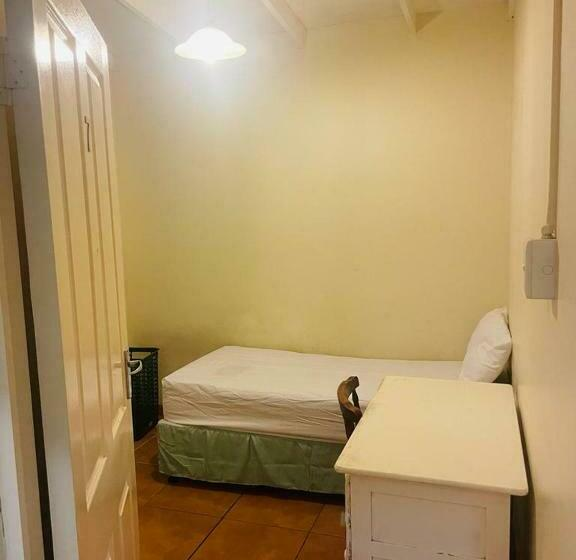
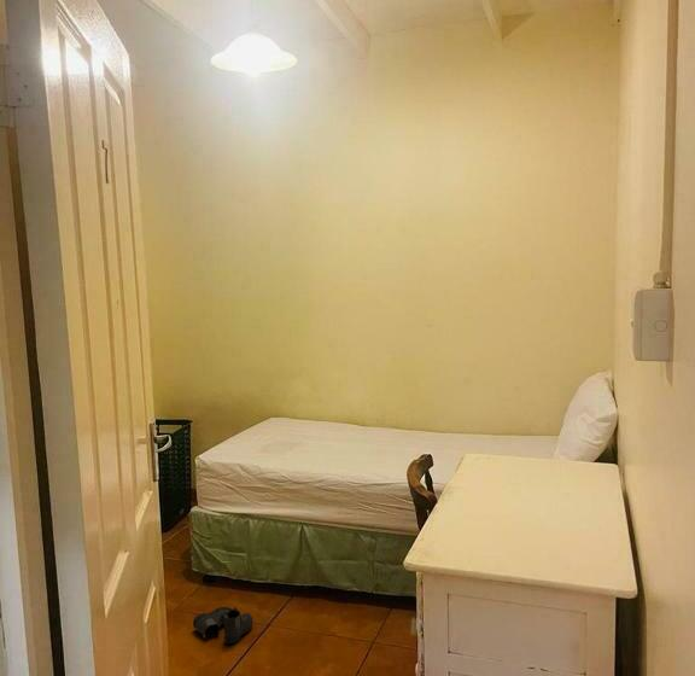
+ boots [192,606,255,645]
